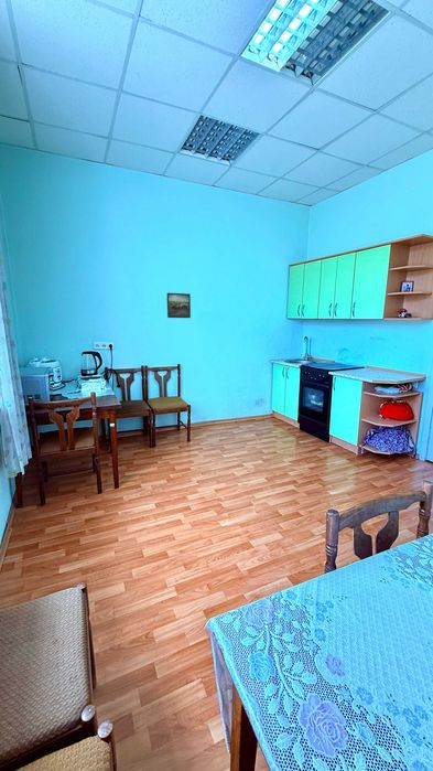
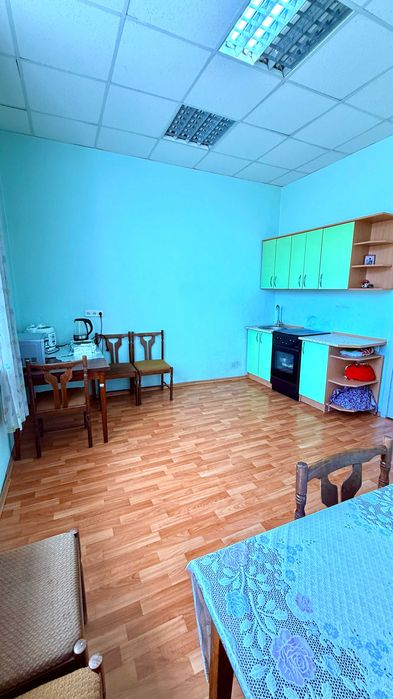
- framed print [166,292,192,319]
